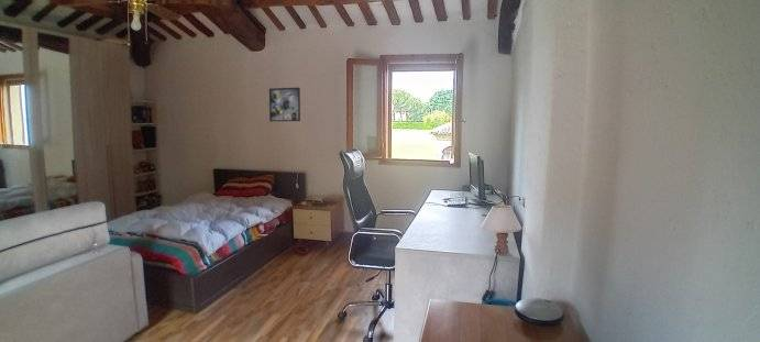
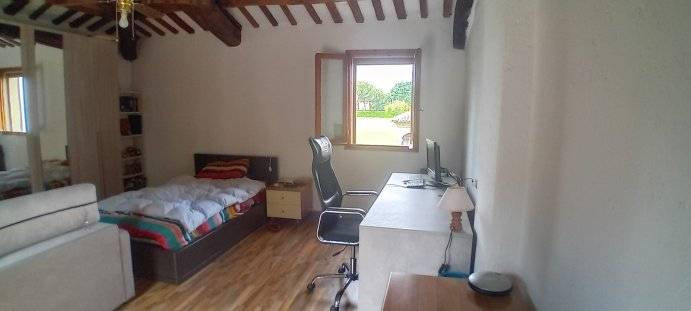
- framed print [268,87,301,122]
